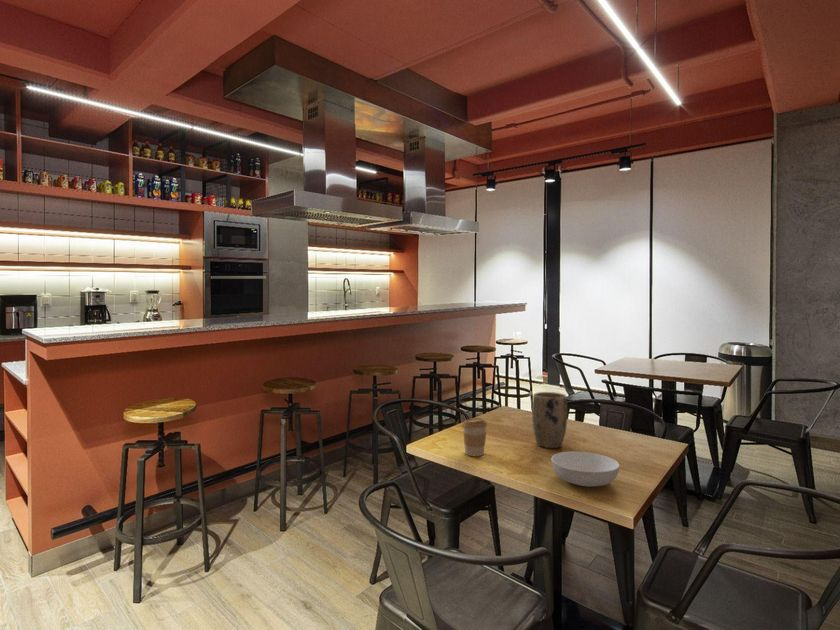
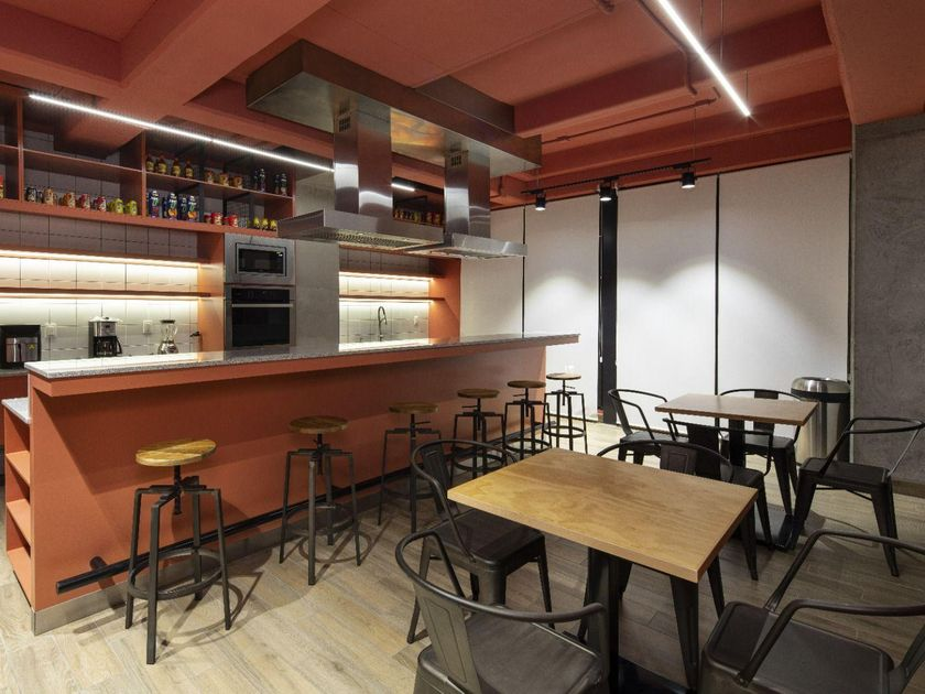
- serving bowl [550,451,621,488]
- coffee cup [461,417,488,457]
- plant pot [531,391,568,449]
